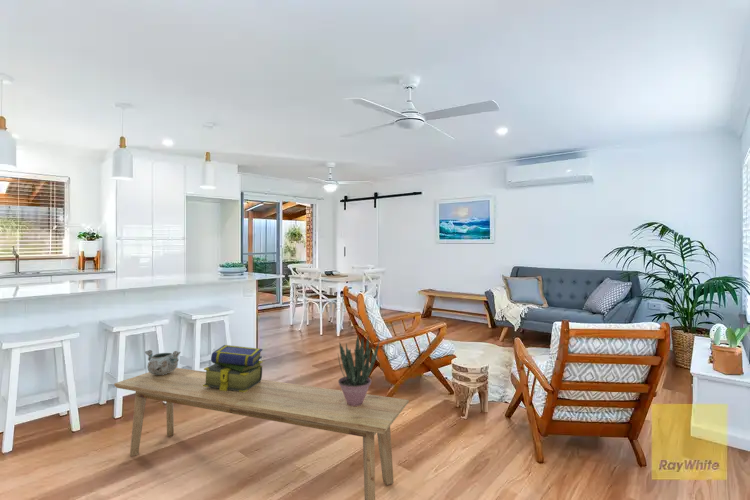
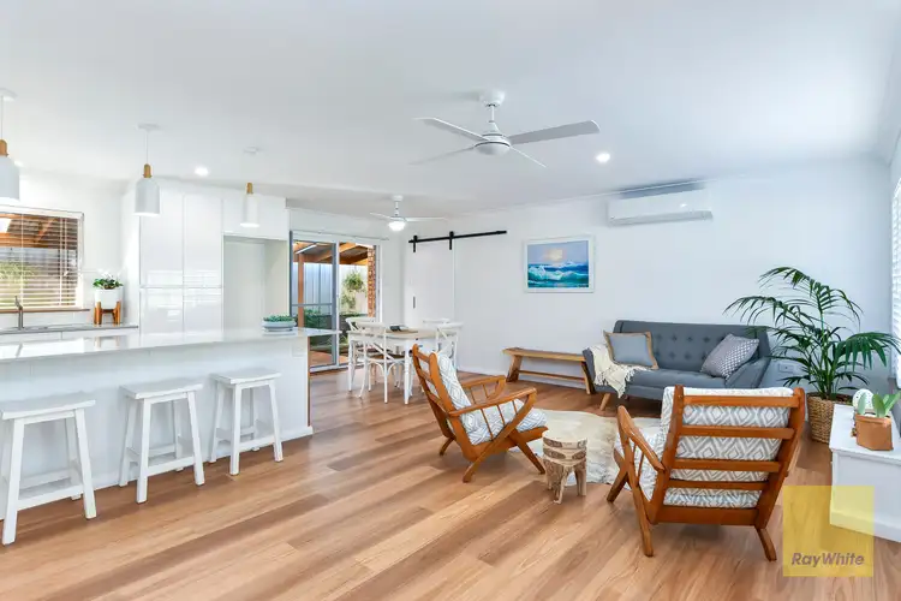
- bench [113,367,410,500]
- decorative bowl [144,349,182,375]
- stack of books [203,344,264,392]
- potted plant [337,335,380,406]
